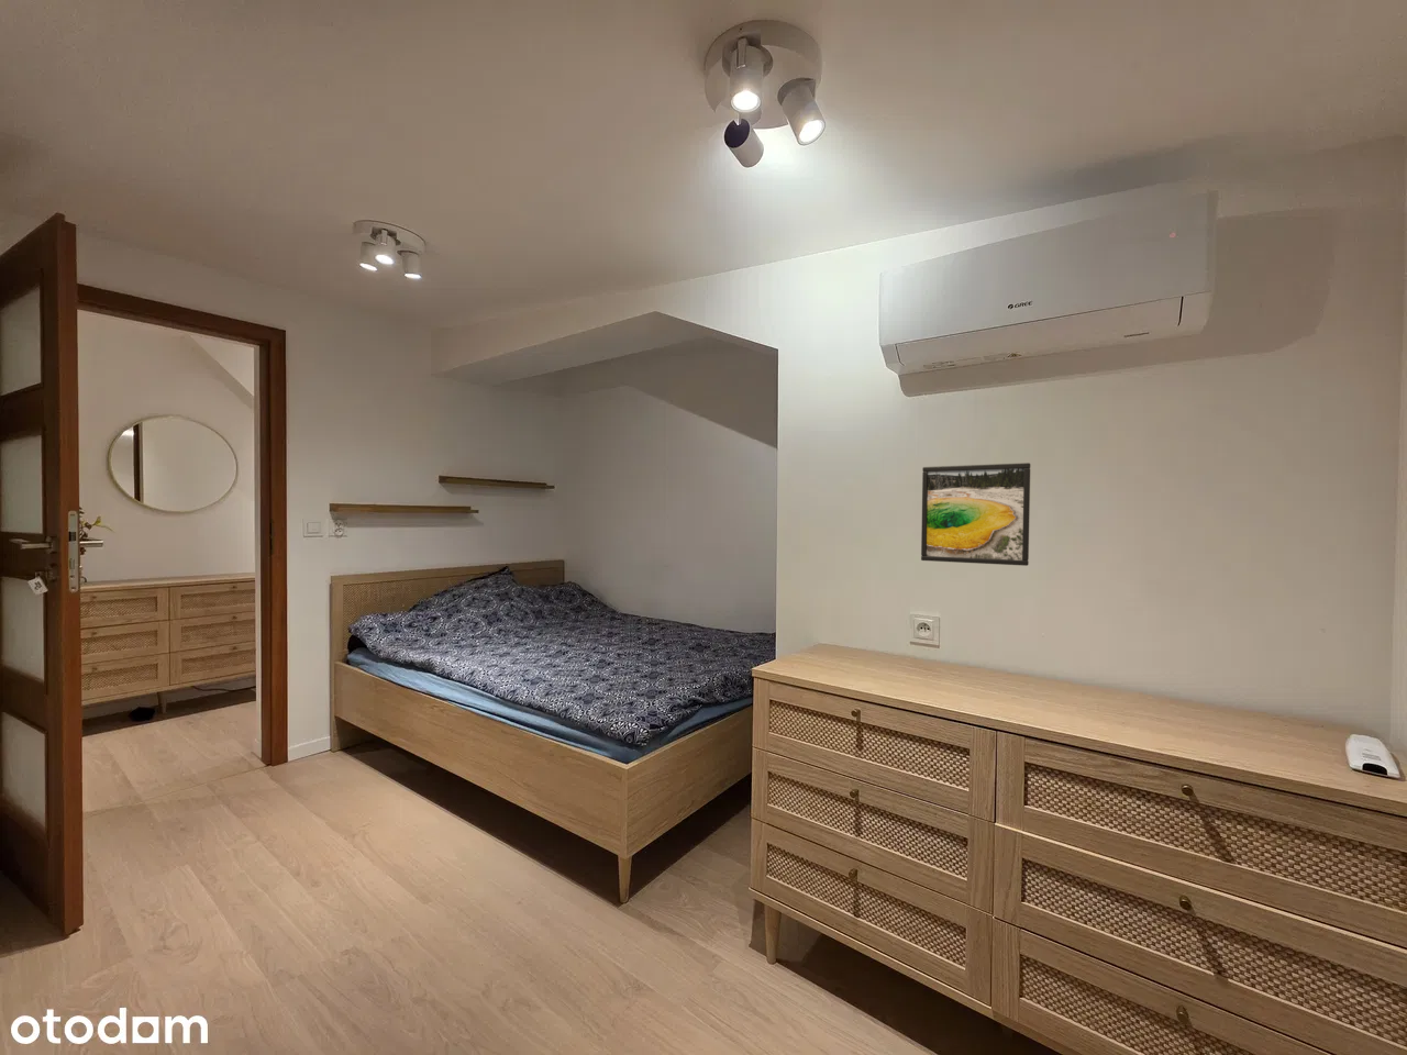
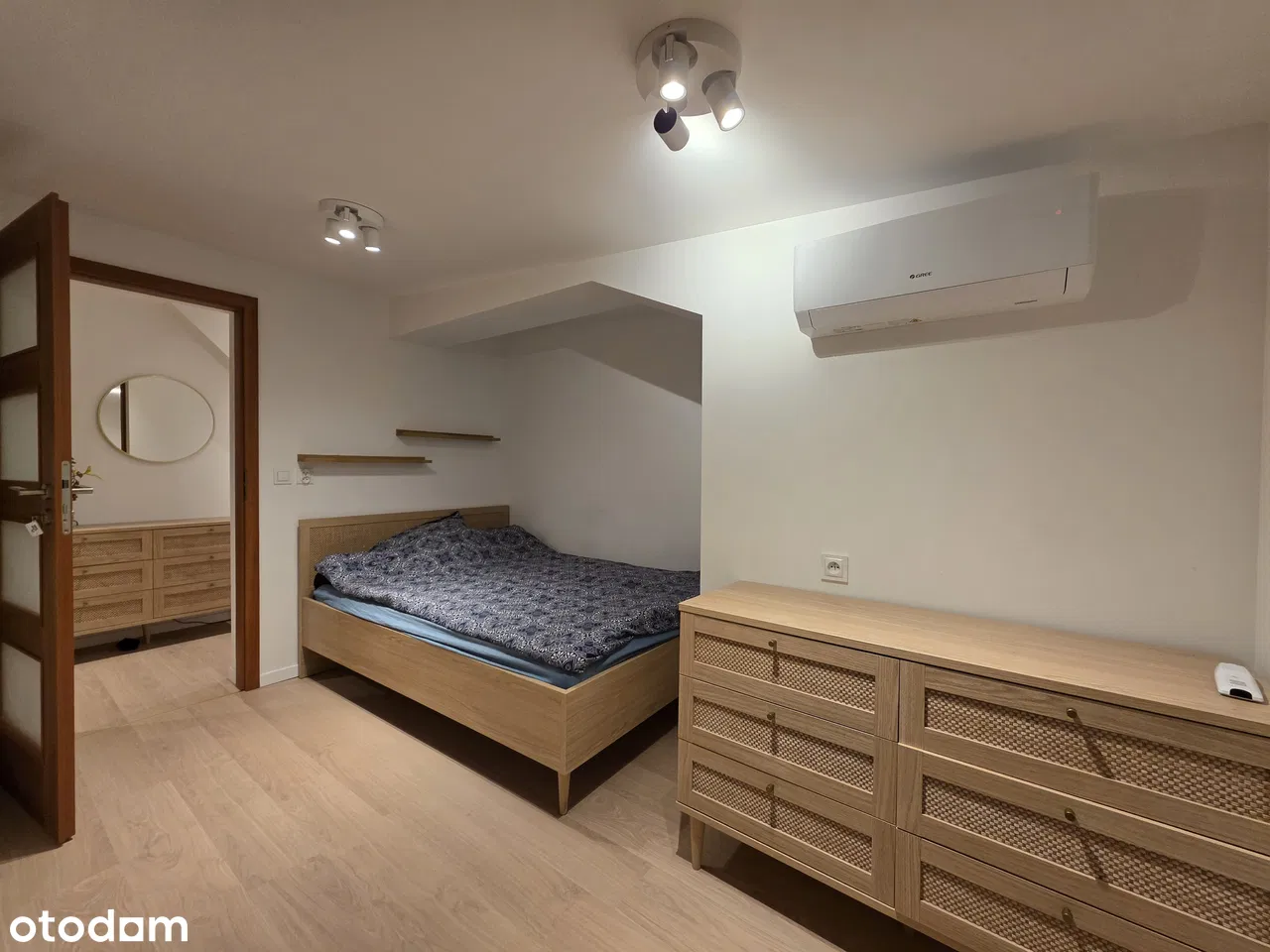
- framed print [920,461,1031,567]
